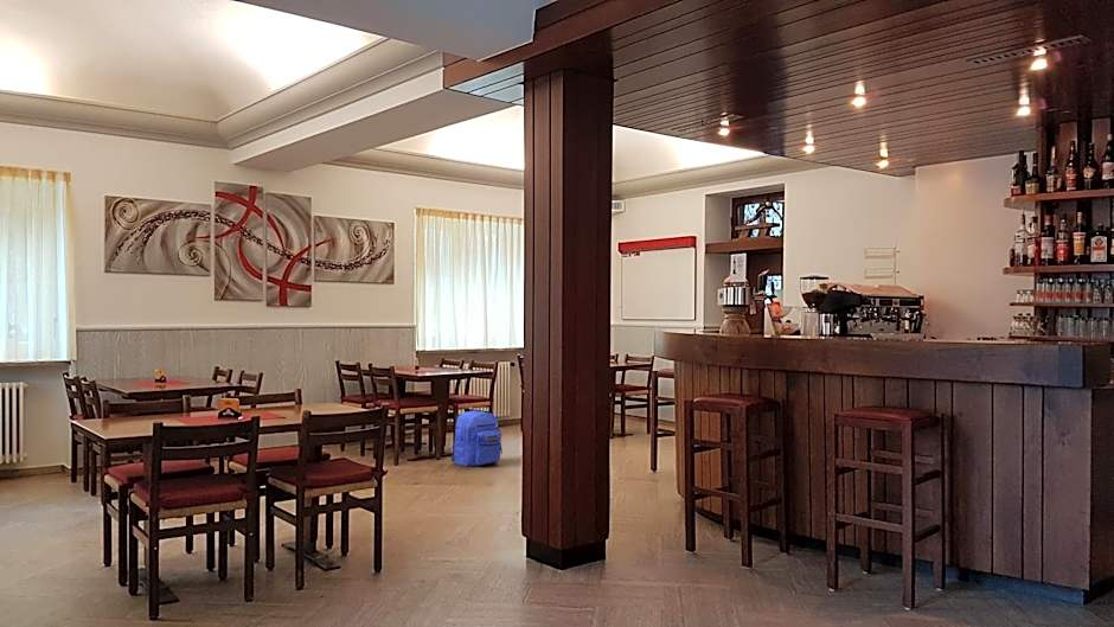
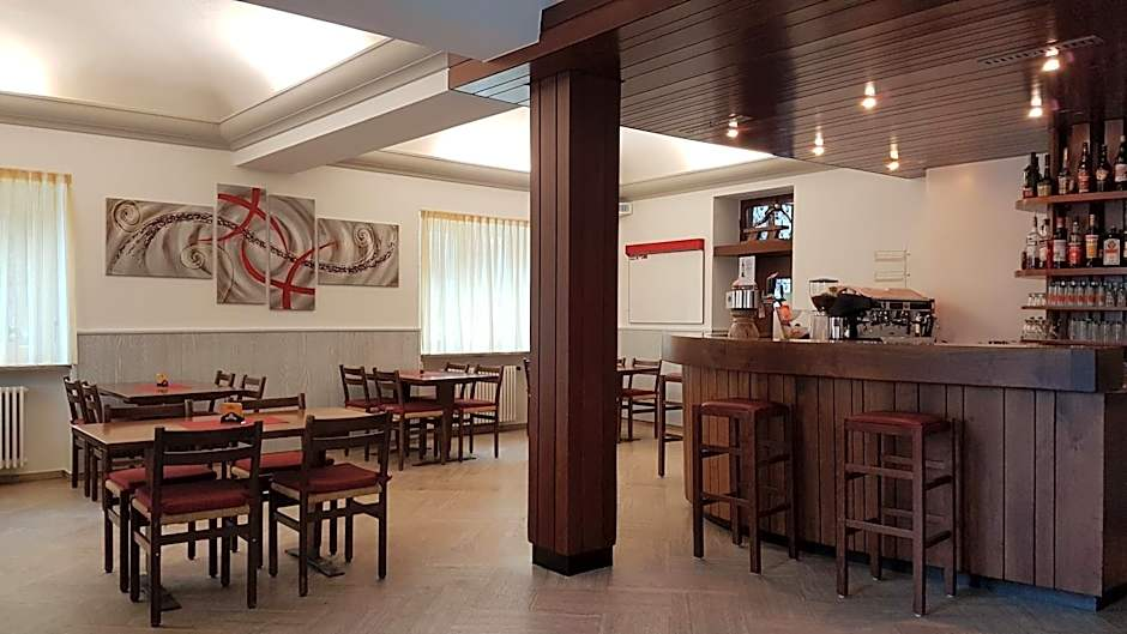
- backpack [450,410,504,467]
